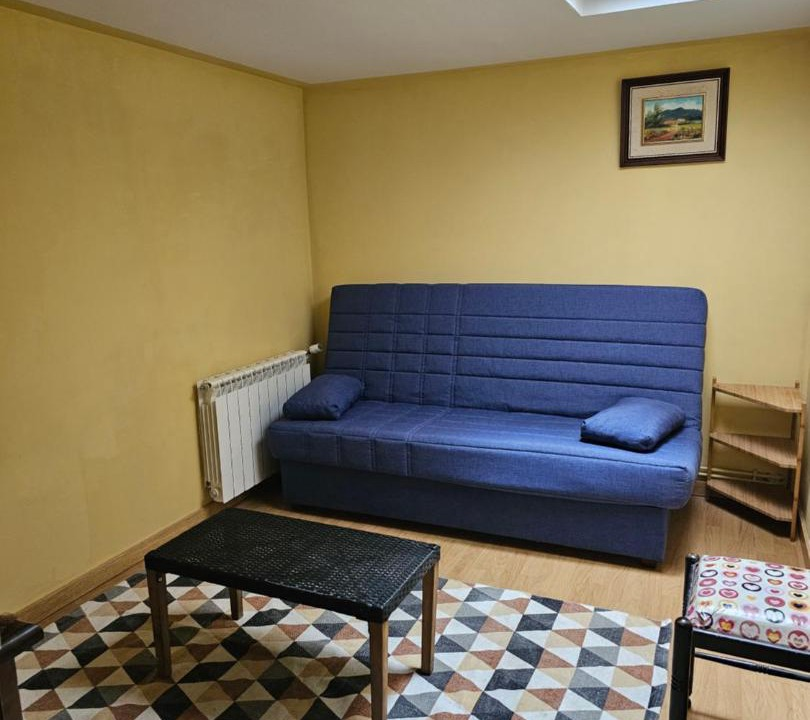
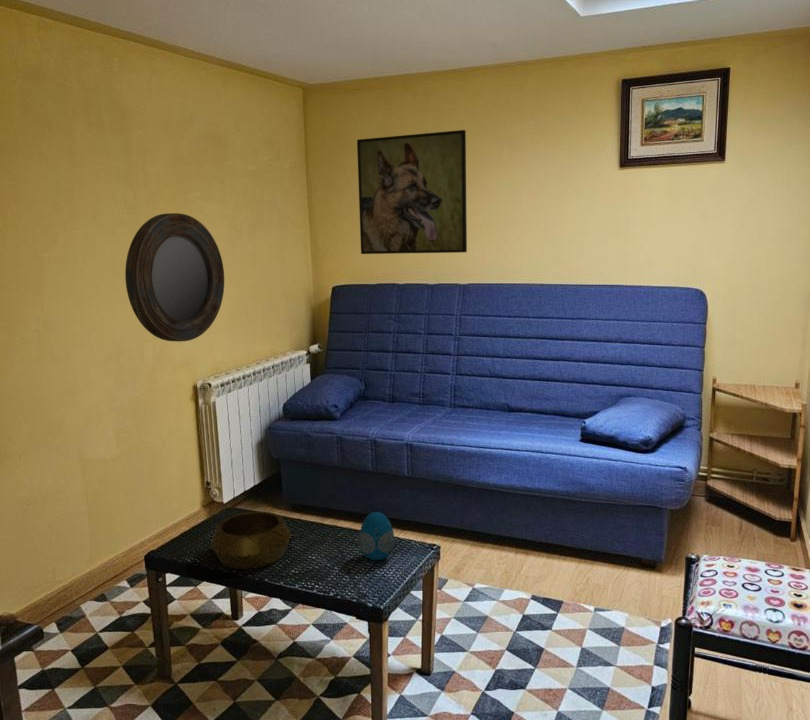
+ decorative egg [358,511,395,561]
+ decorative bowl [210,511,292,570]
+ home mirror [124,212,225,342]
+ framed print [356,129,468,255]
